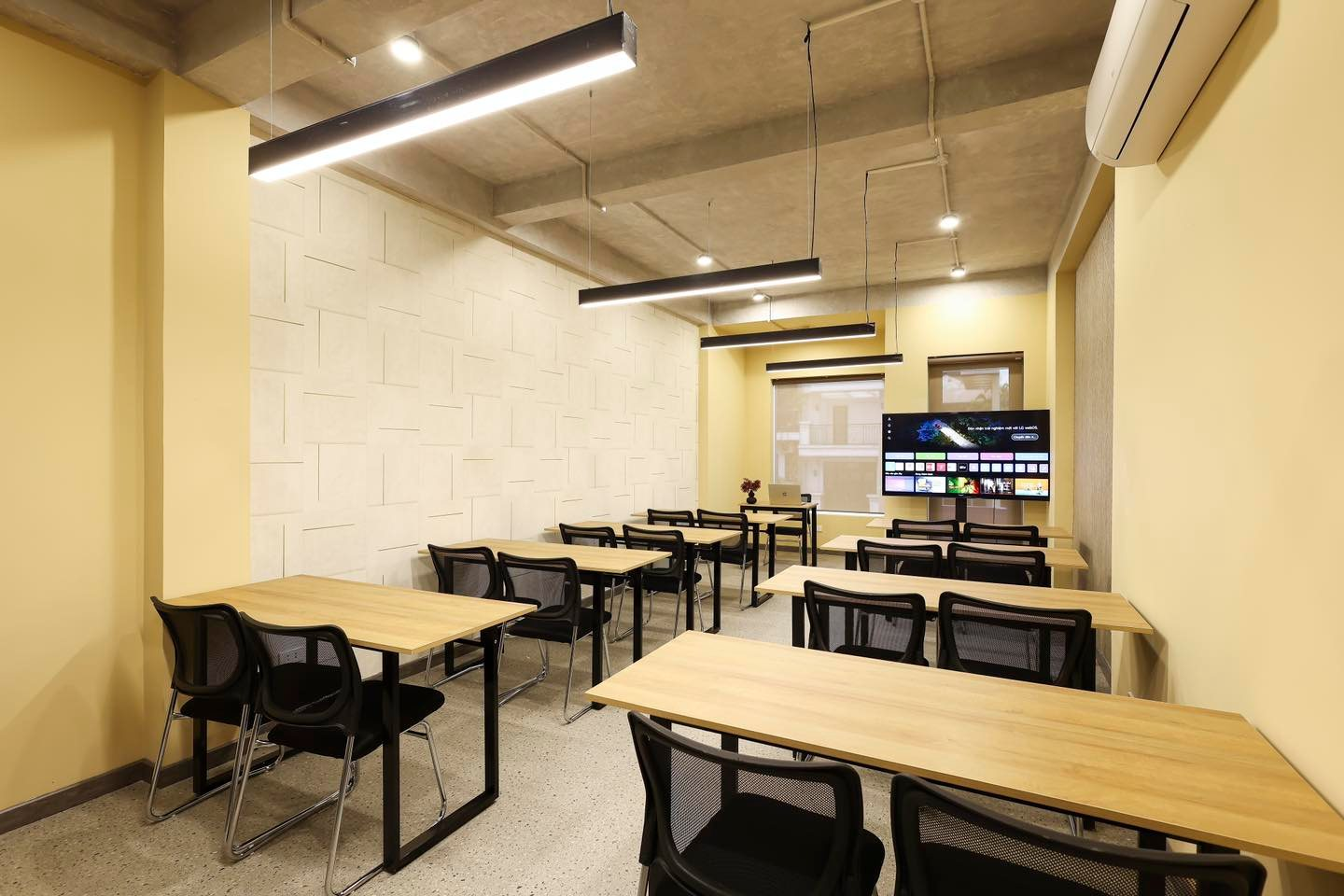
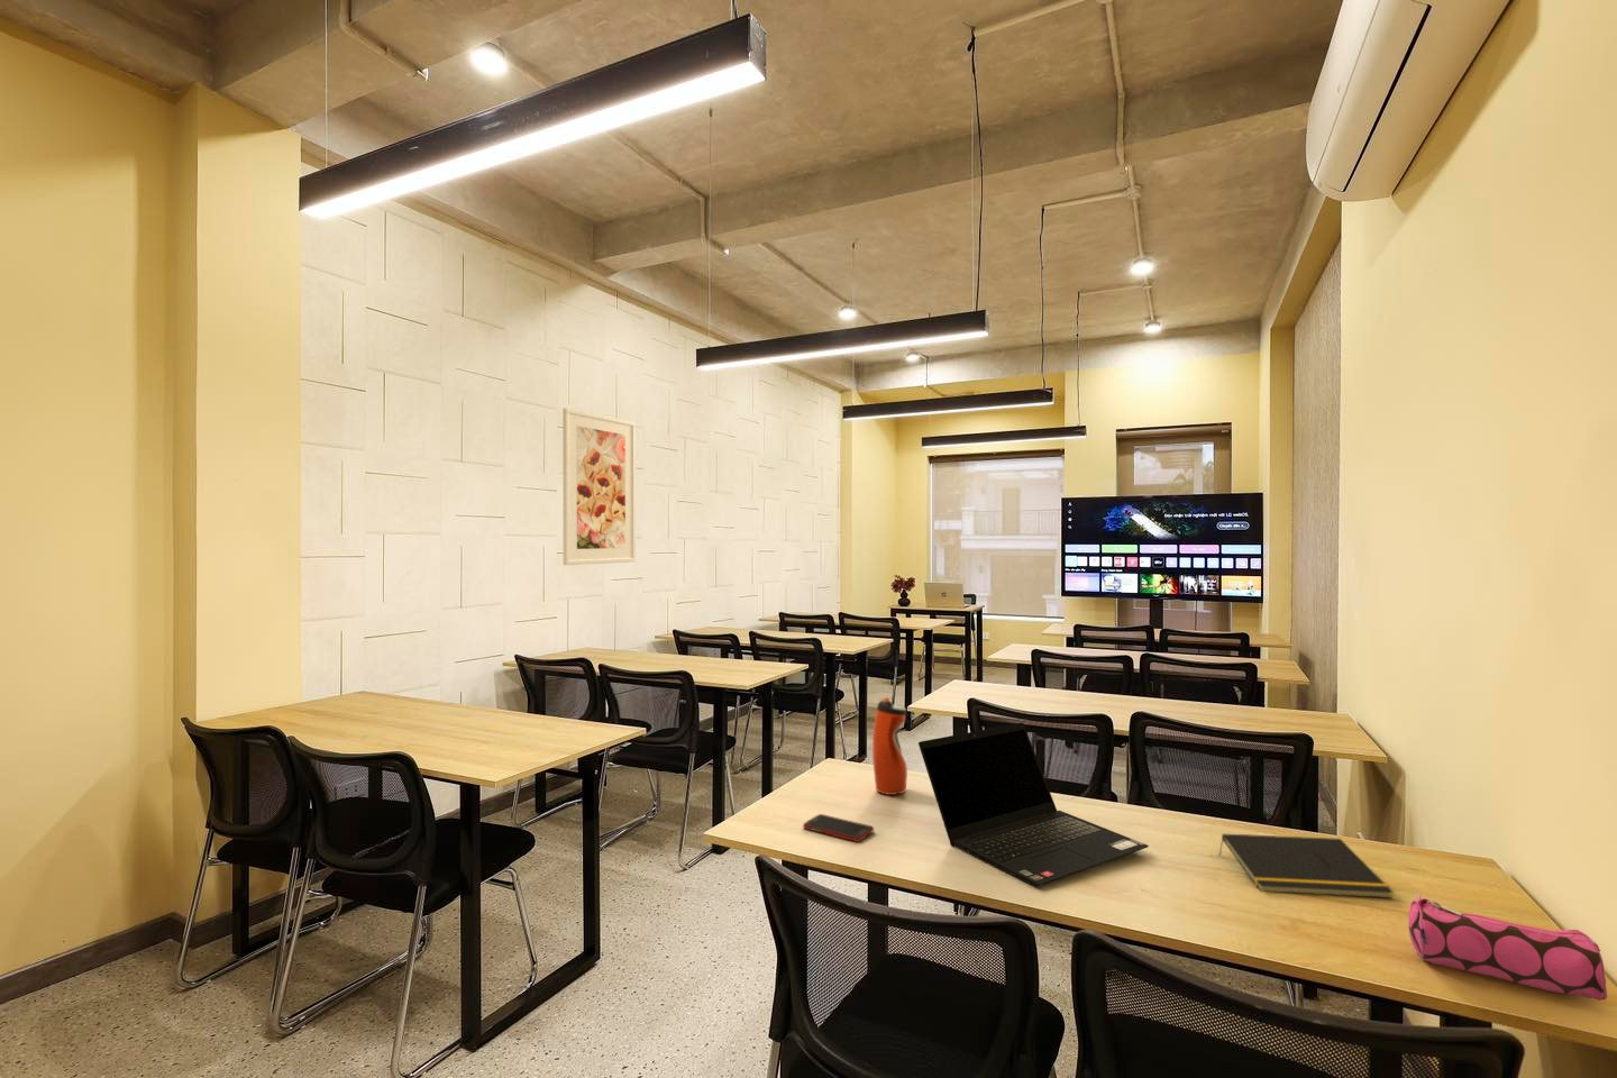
+ laptop computer [918,722,1150,888]
+ water bottle [871,695,908,796]
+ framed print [562,407,636,565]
+ pencil case [1406,893,1609,1002]
+ cell phone [801,813,875,843]
+ notepad [1219,834,1394,900]
